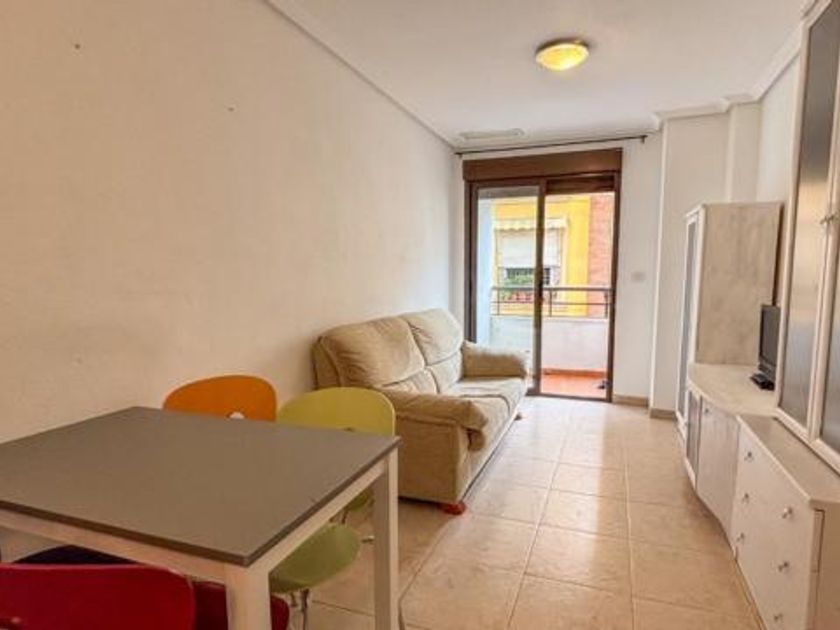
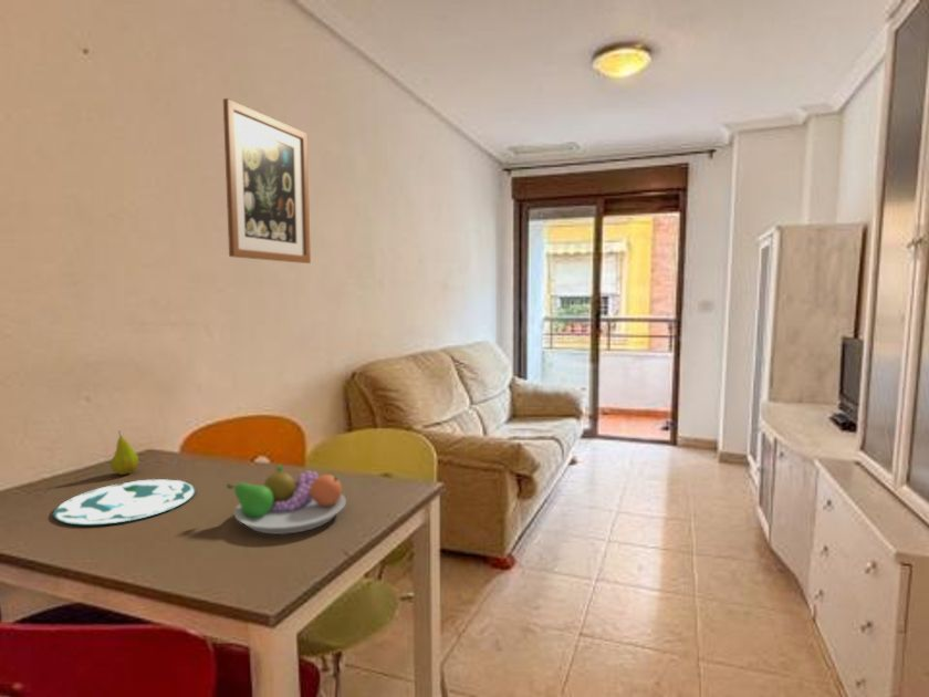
+ plate [52,478,197,526]
+ fruit bowl [226,464,347,535]
+ wall art [222,97,312,264]
+ fruit [109,430,139,476]
